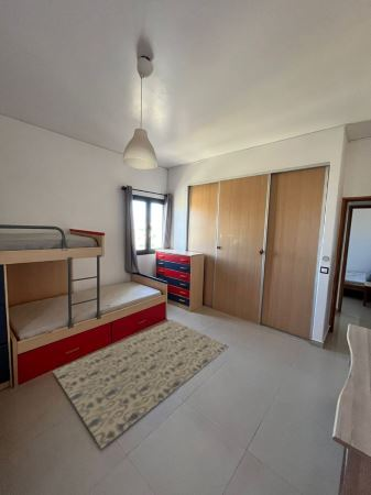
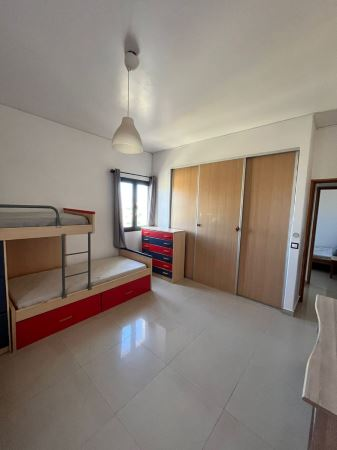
- rug [52,319,229,450]
